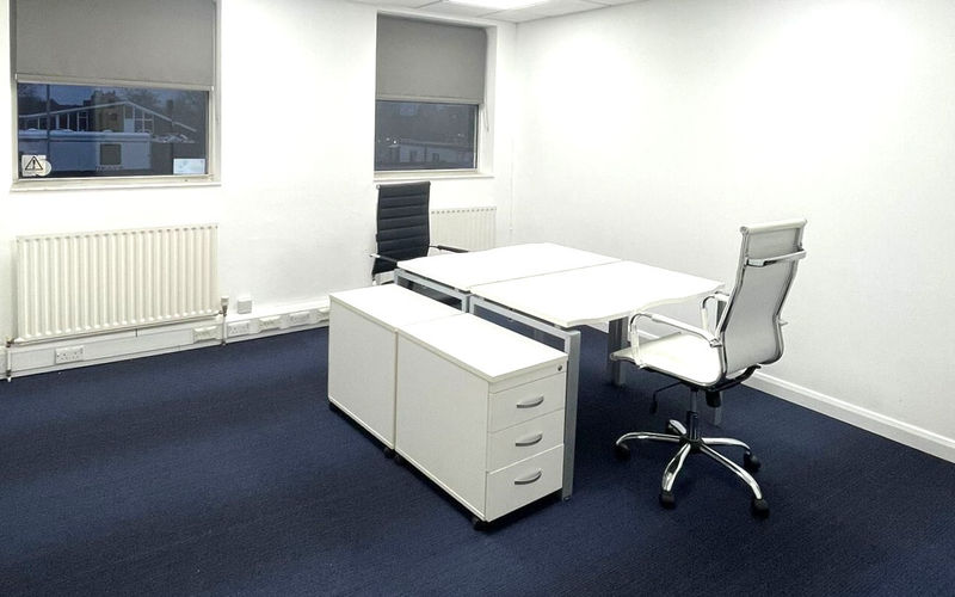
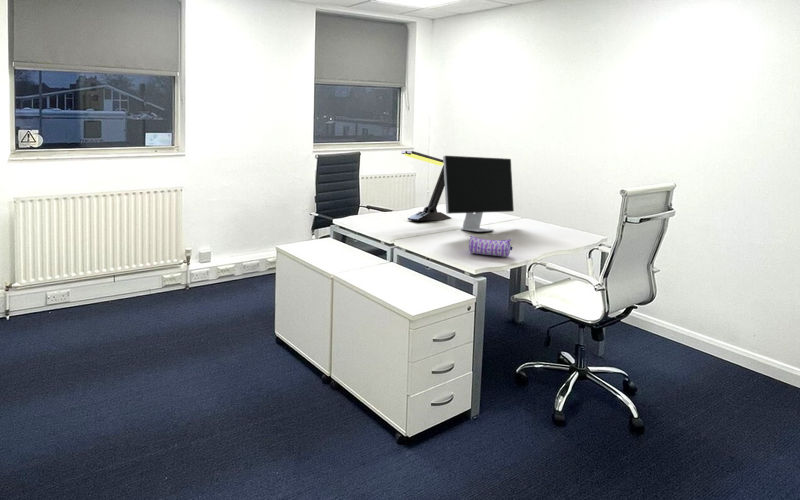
+ desk lamp [400,150,452,222]
+ pencil case [468,235,513,258]
+ computer monitor [442,155,515,233]
